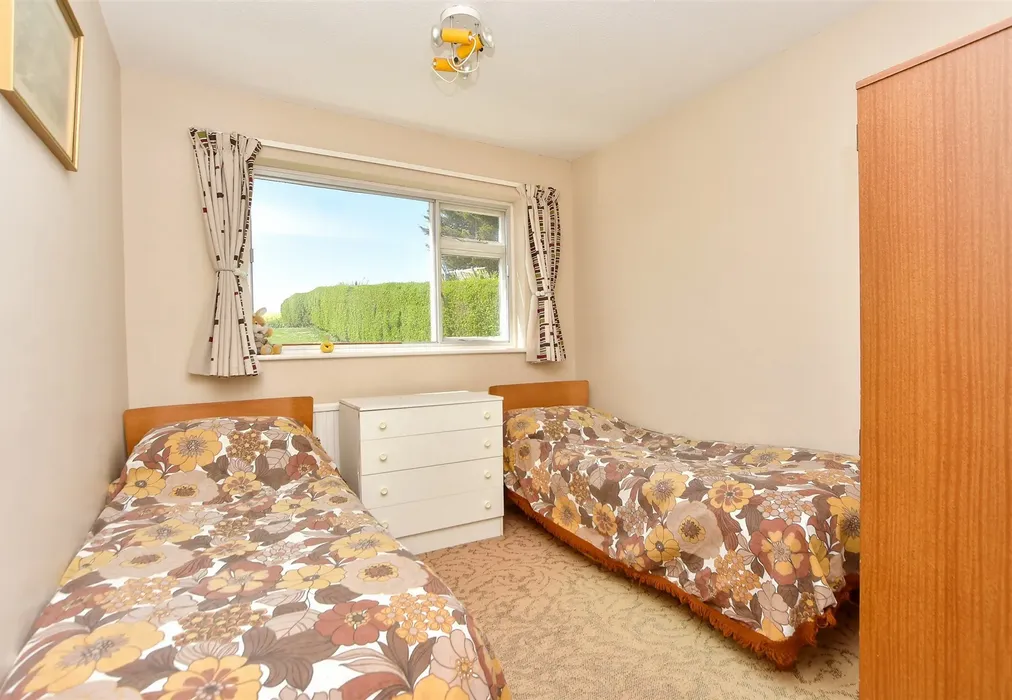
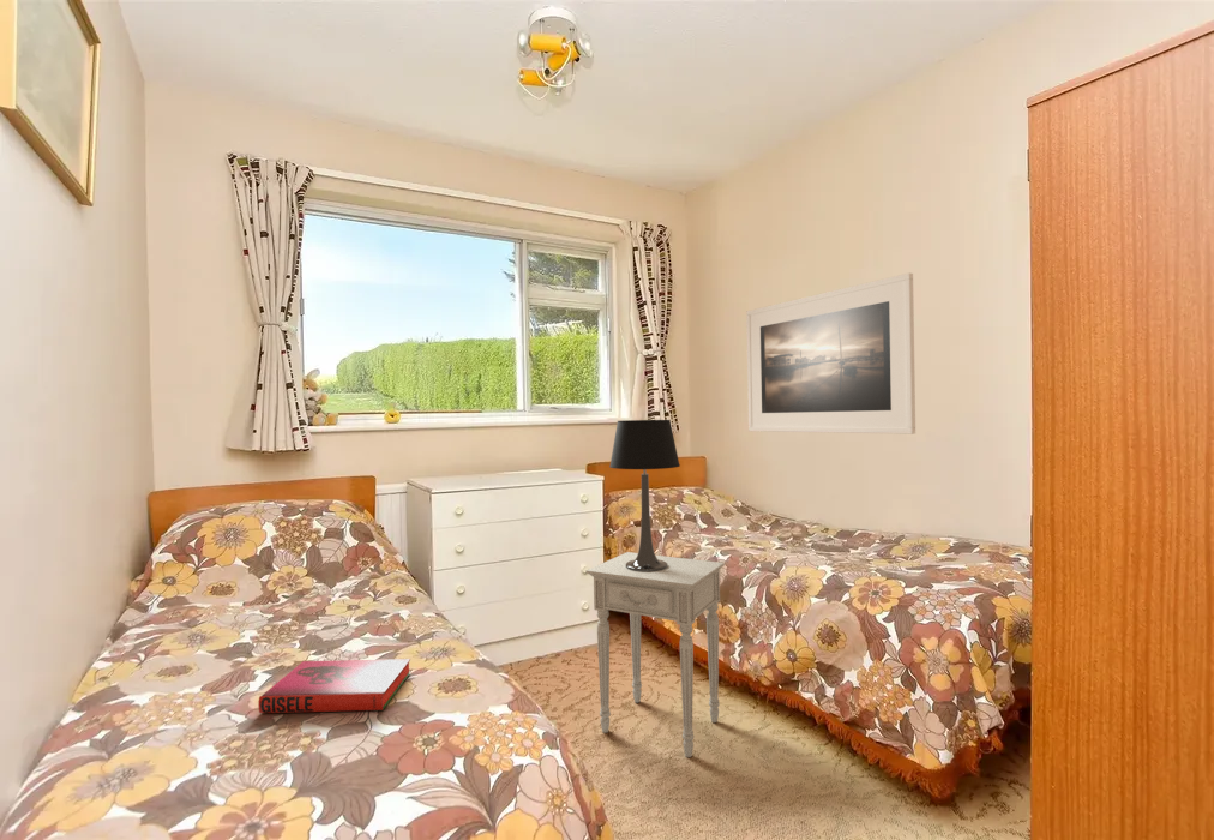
+ table lamp [608,419,681,571]
+ hardback book [257,658,411,714]
+ nightstand [584,551,726,758]
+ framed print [745,272,916,436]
